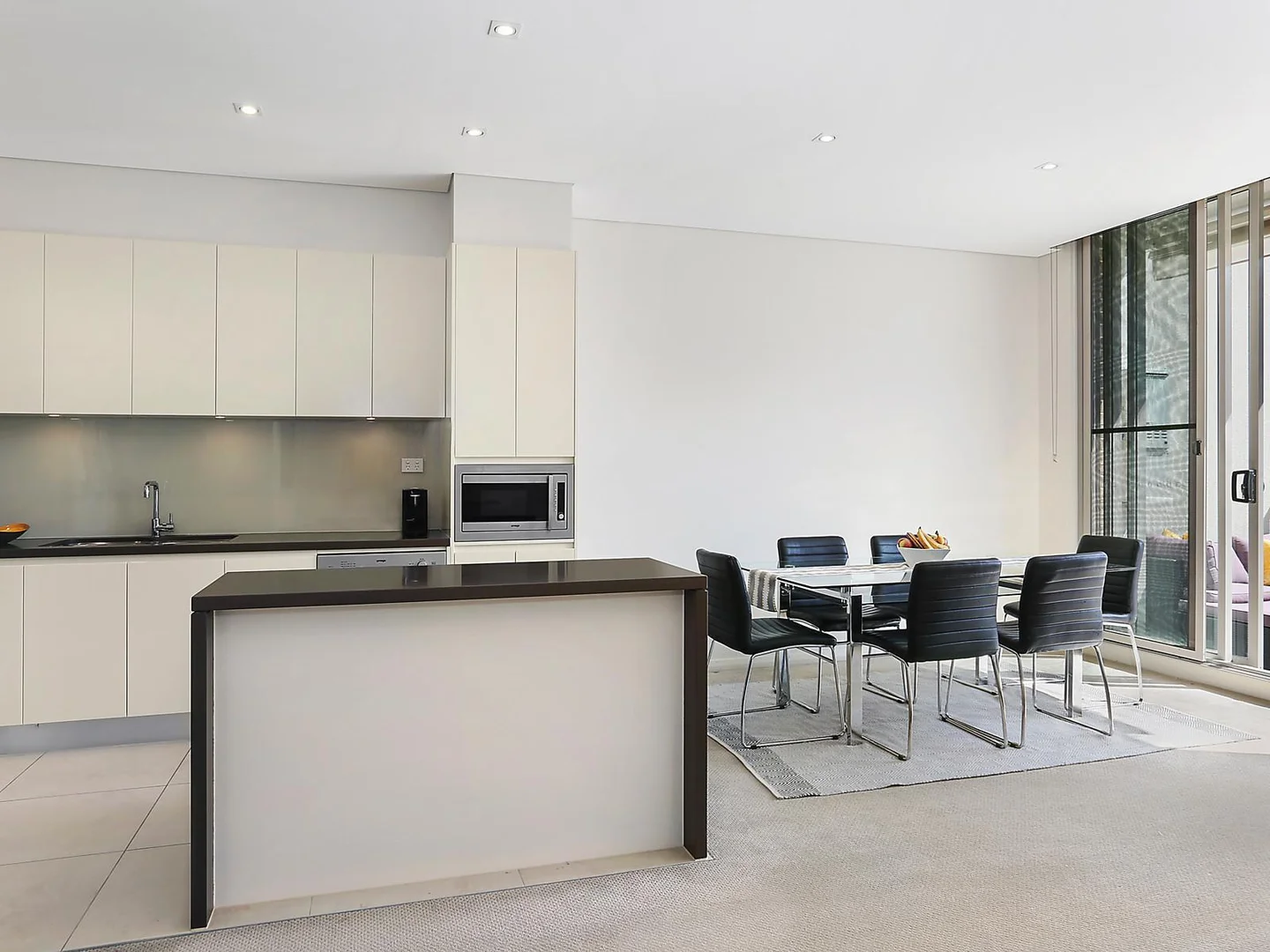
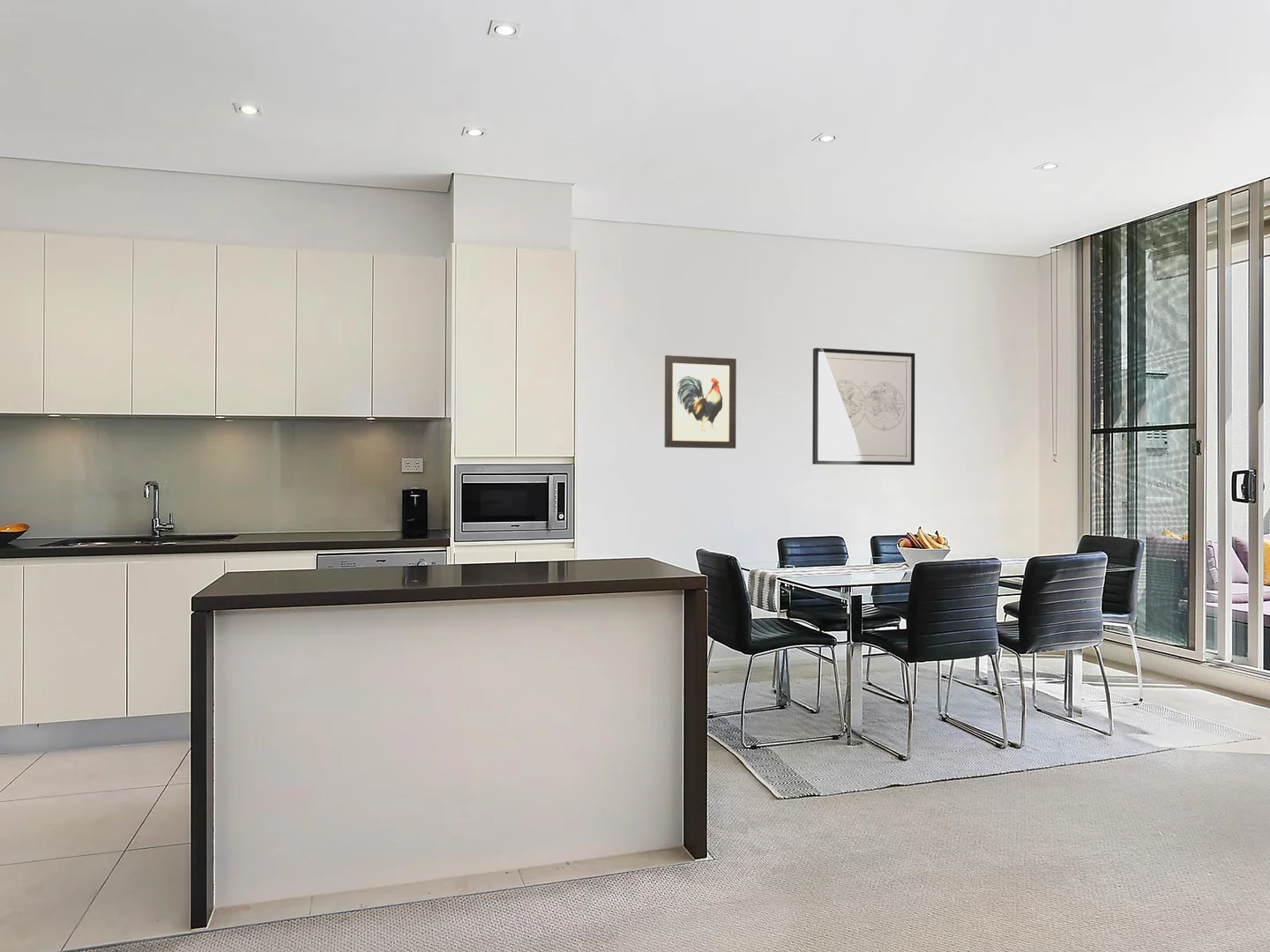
+ wall art [664,354,737,450]
+ wall art [811,347,915,466]
